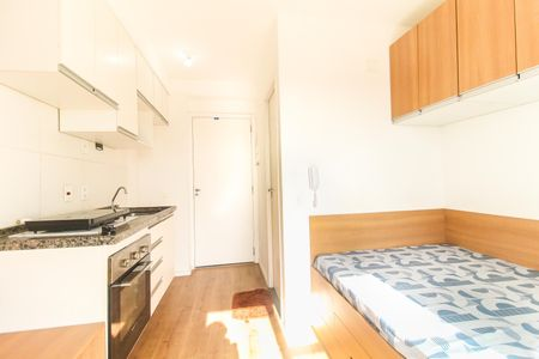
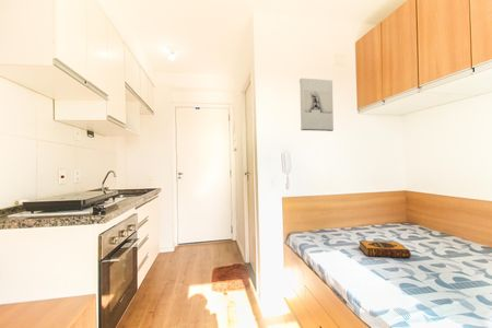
+ wall sculpture [298,78,335,132]
+ hardback book [358,239,412,259]
